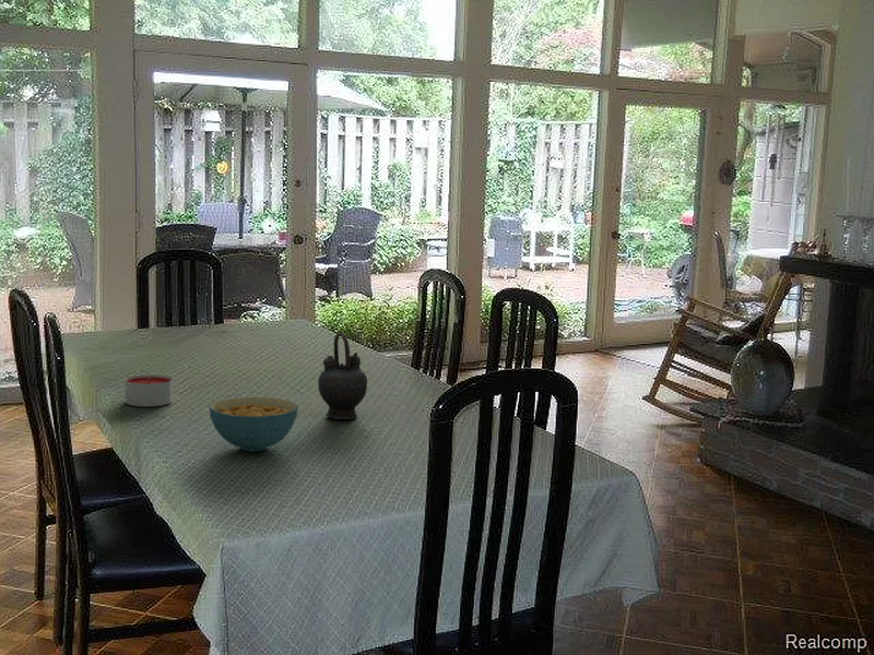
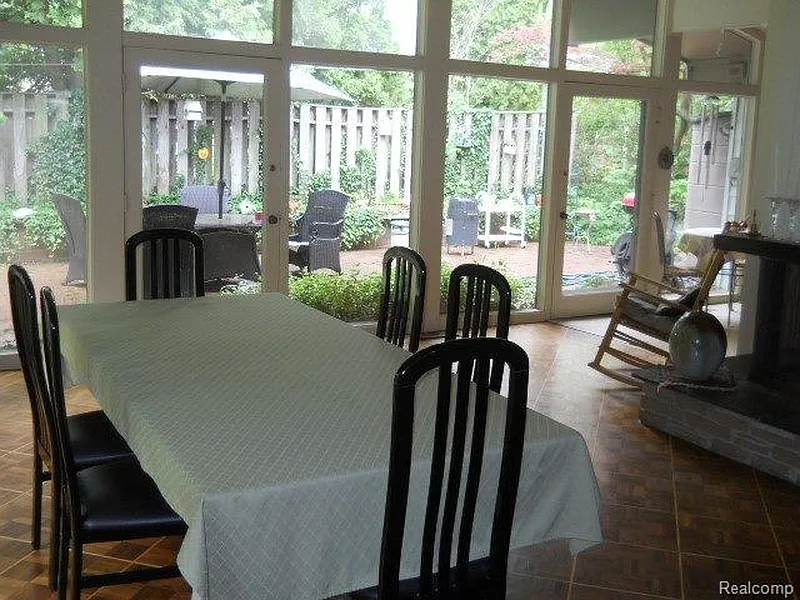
- candle [125,373,174,407]
- cereal bowl [209,396,299,452]
- teapot [317,332,368,420]
